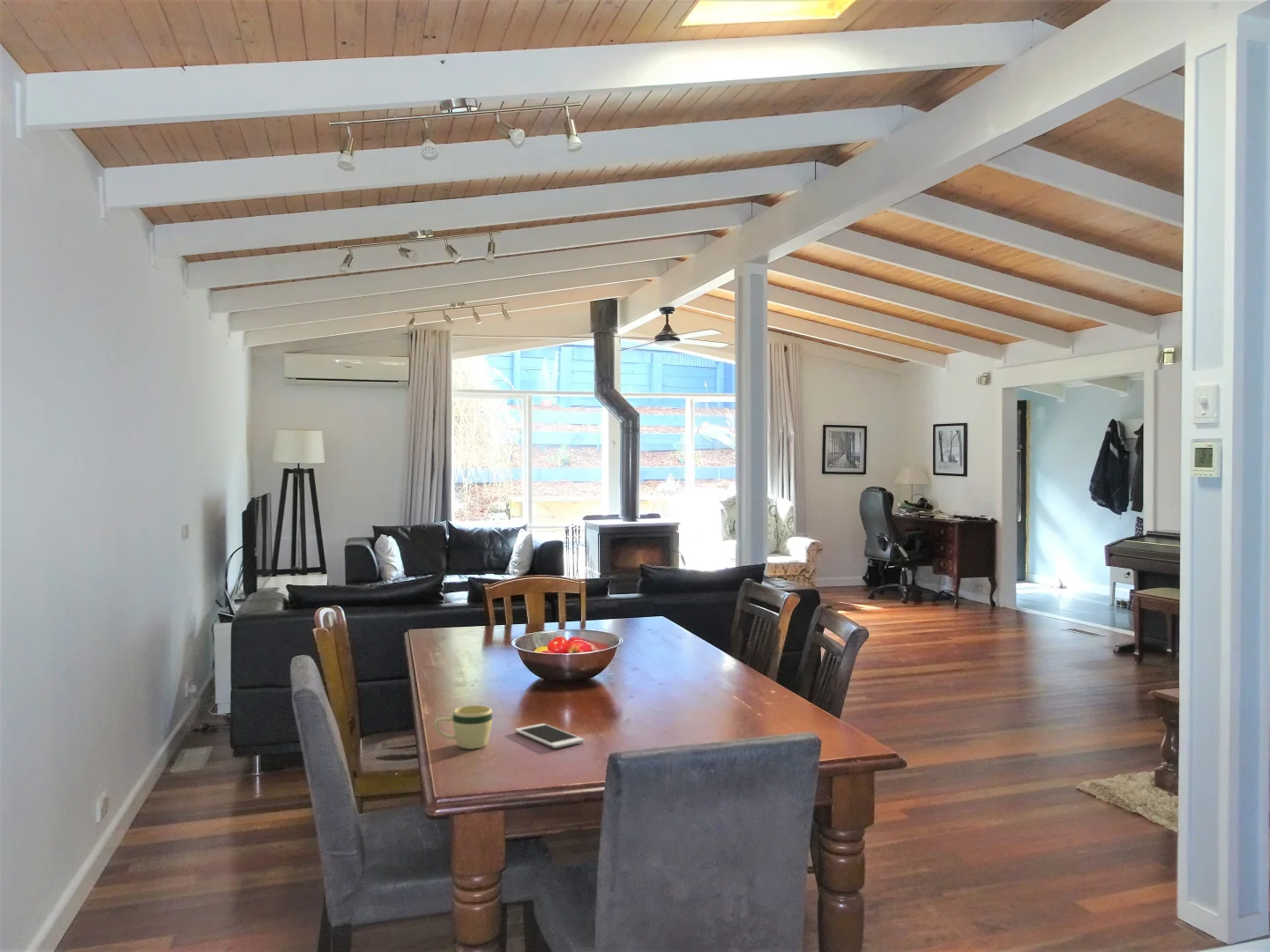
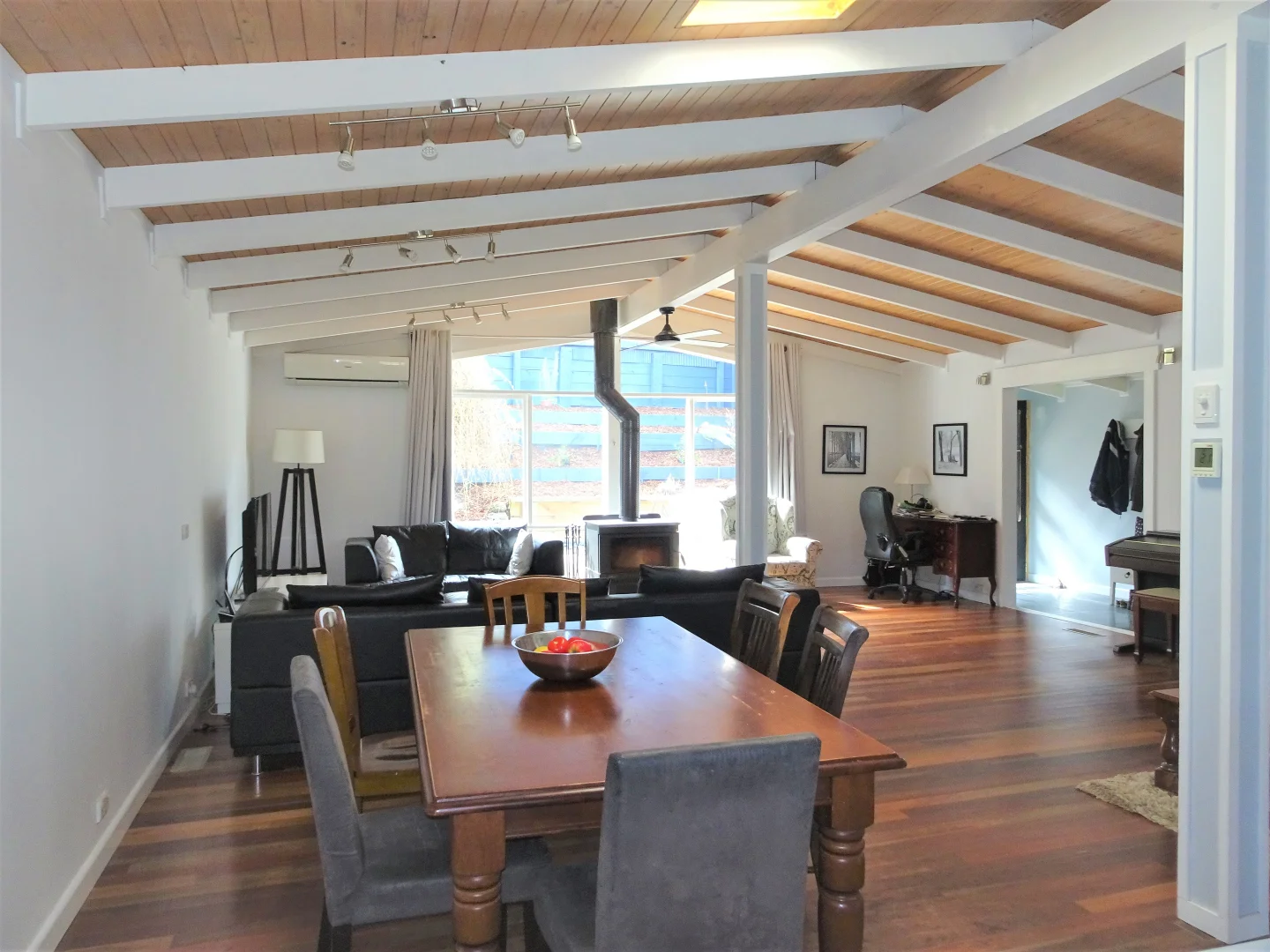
- mug [434,704,493,750]
- cell phone [514,723,585,749]
